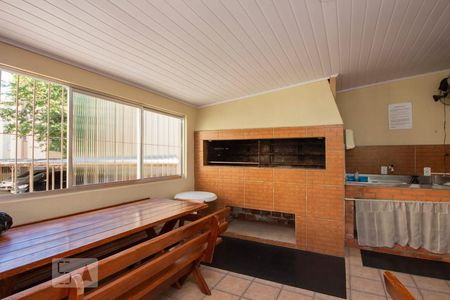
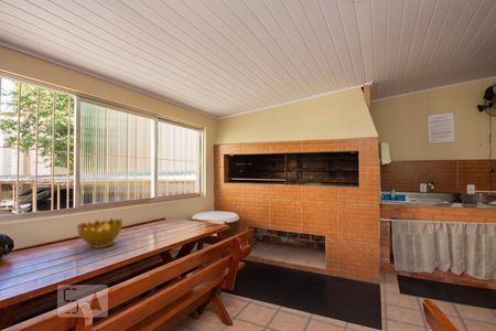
+ decorative bowl [76,217,123,249]
